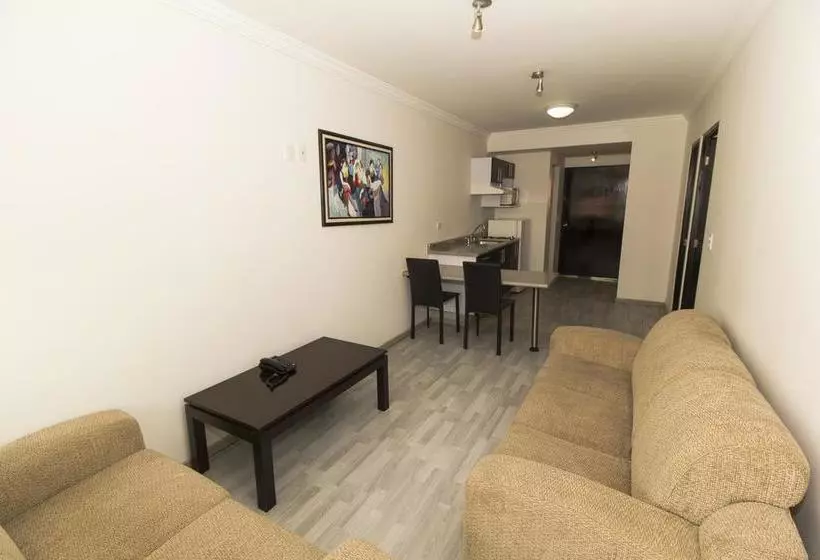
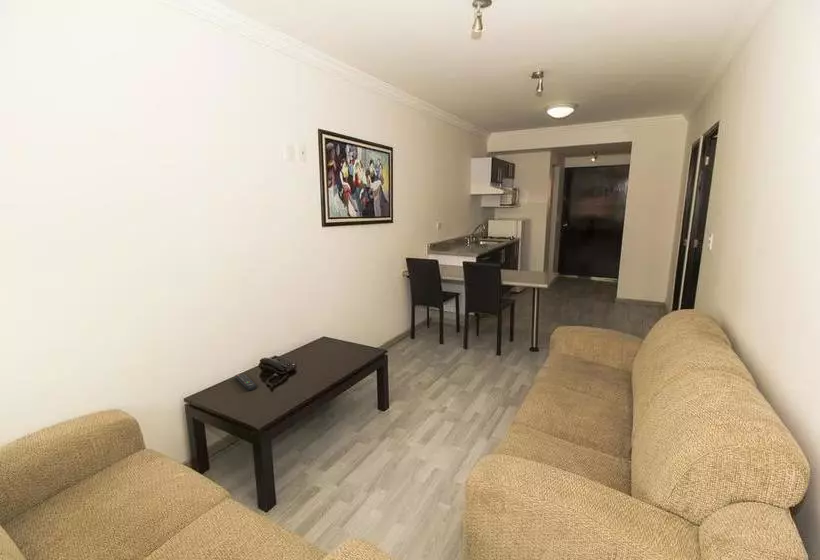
+ remote control [234,372,257,391]
